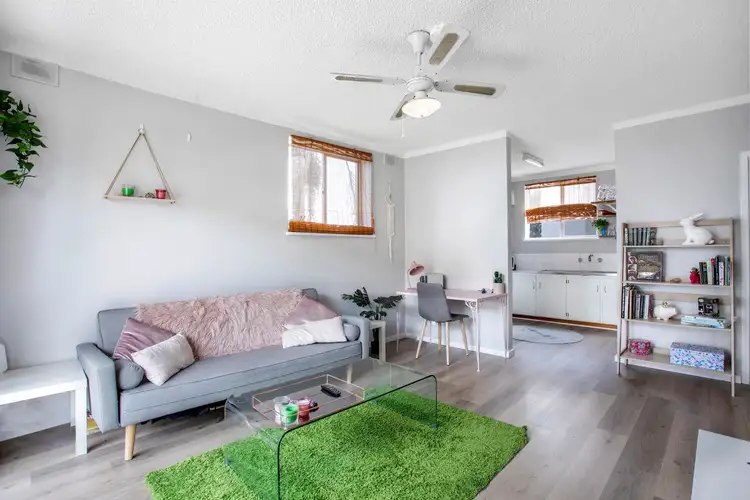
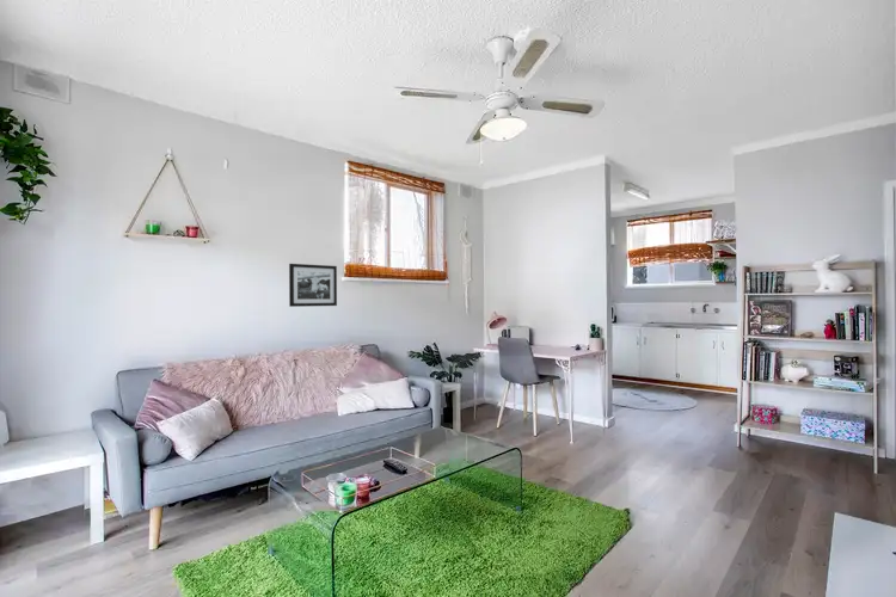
+ picture frame [288,263,338,308]
